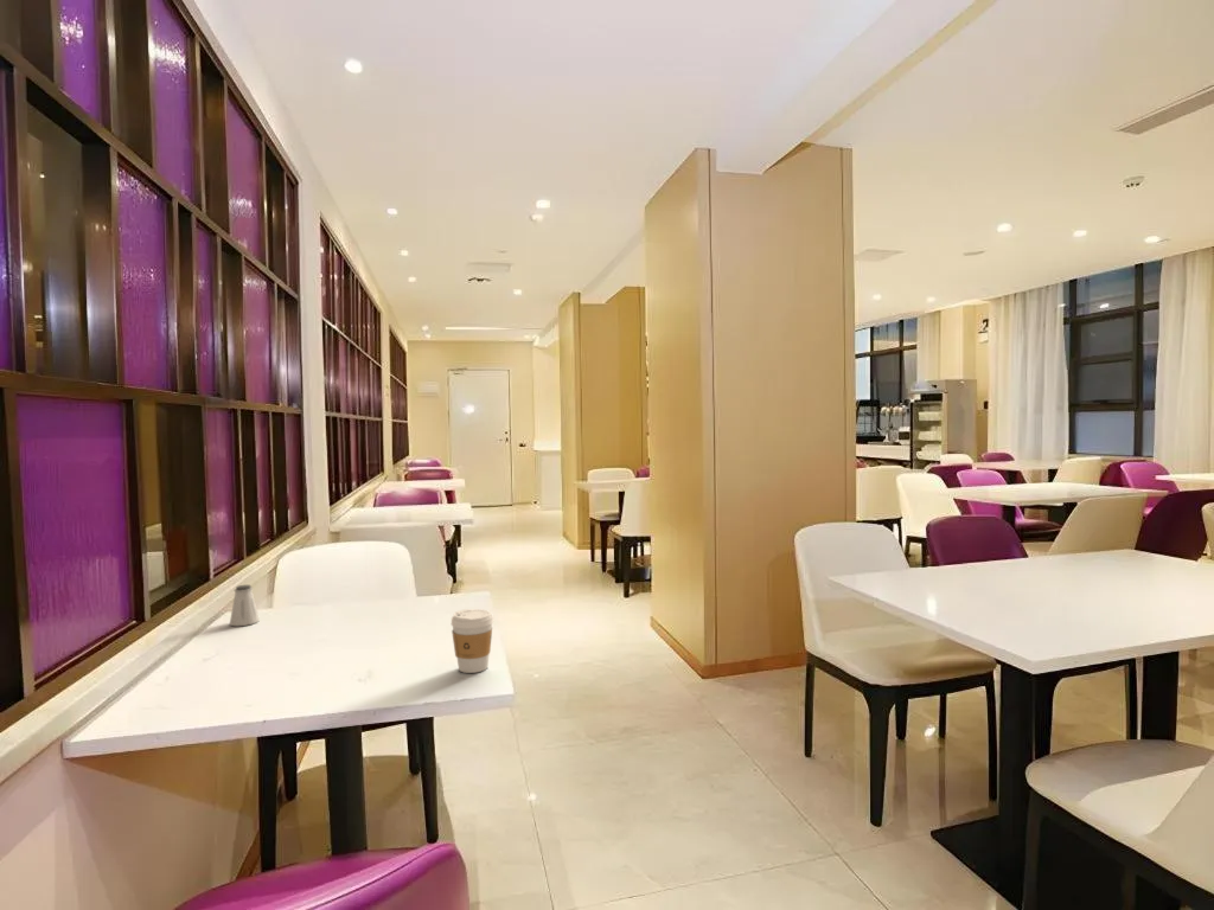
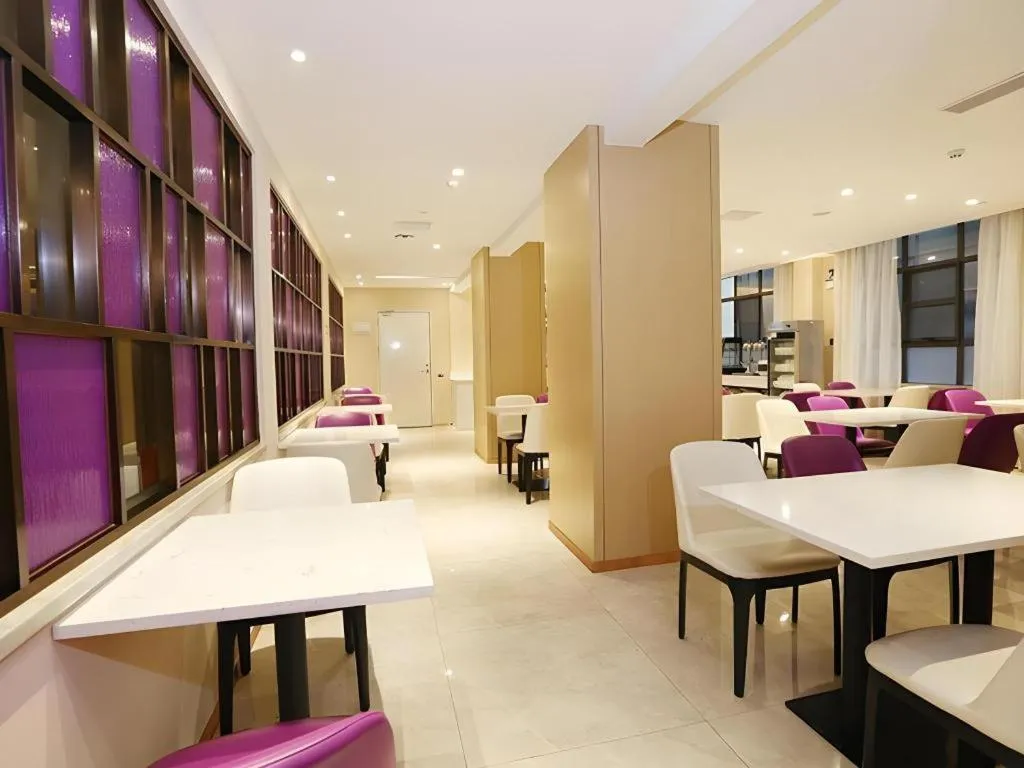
- coffee cup [451,608,494,674]
- saltshaker [229,584,261,627]
